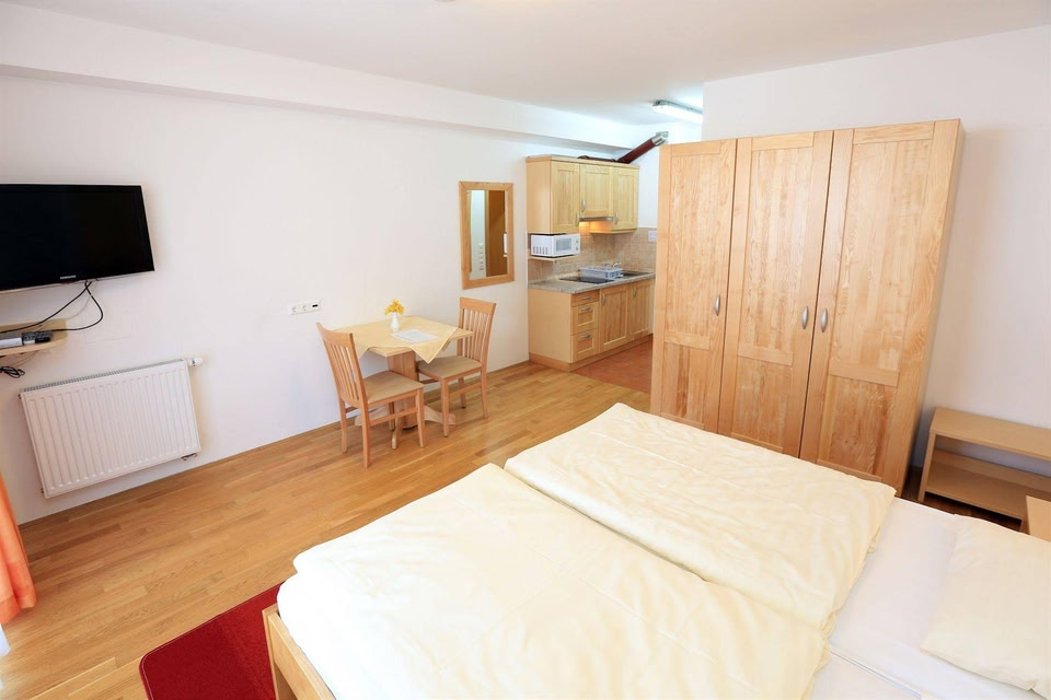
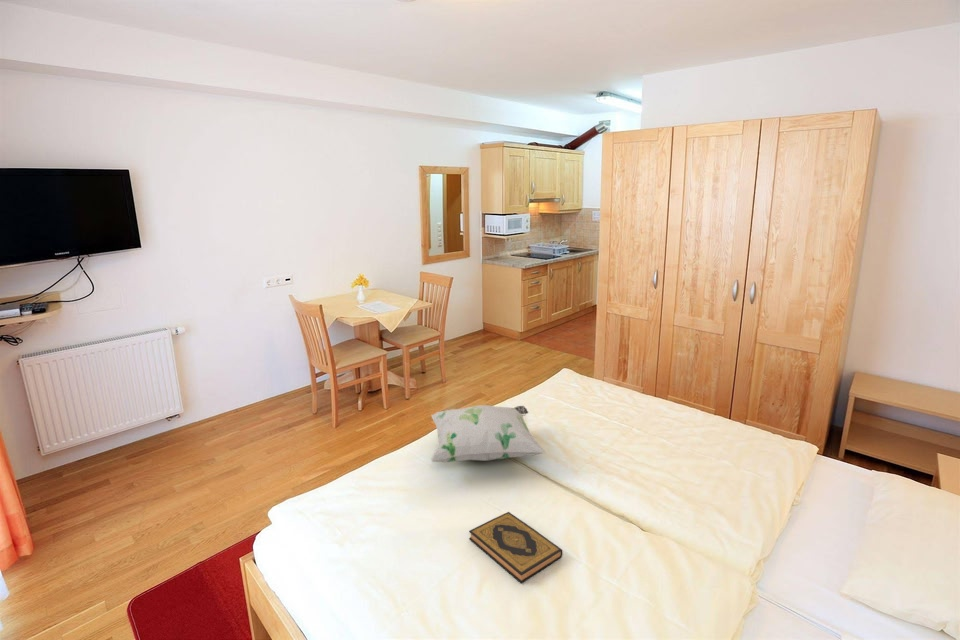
+ hardback book [468,511,563,584]
+ decorative pillow [430,404,548,463]
